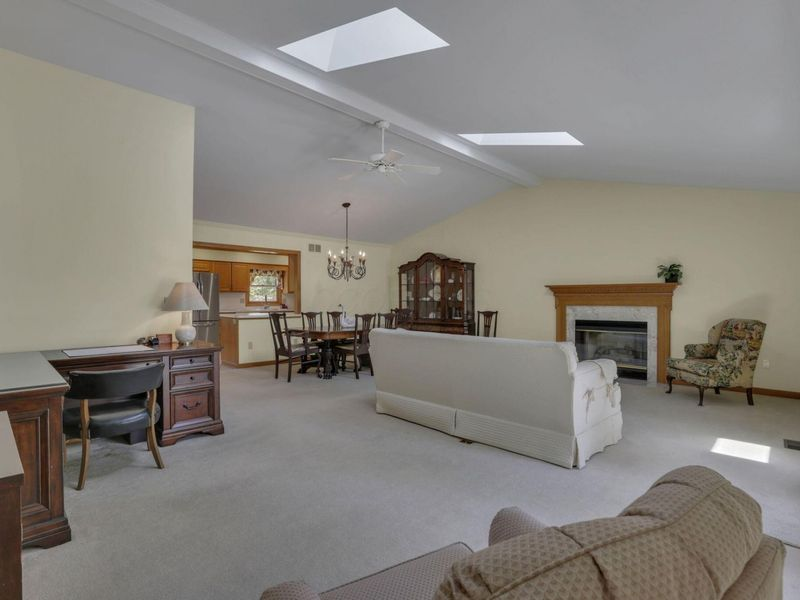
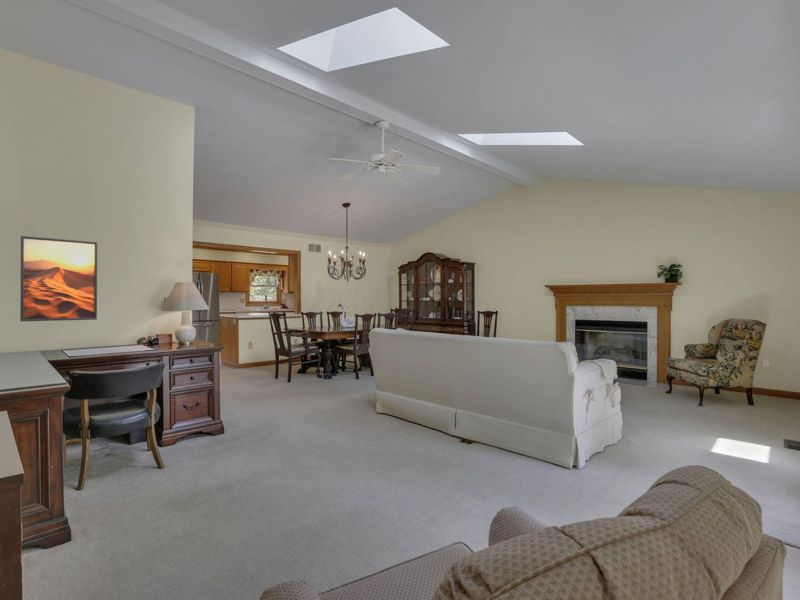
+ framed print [19,235,98,322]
